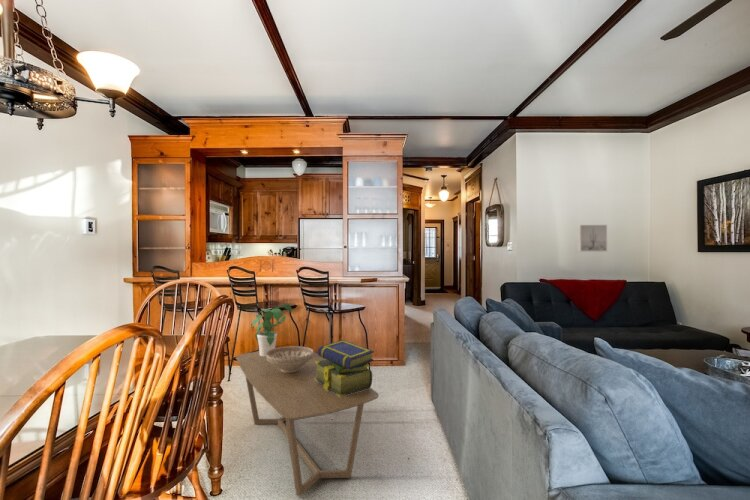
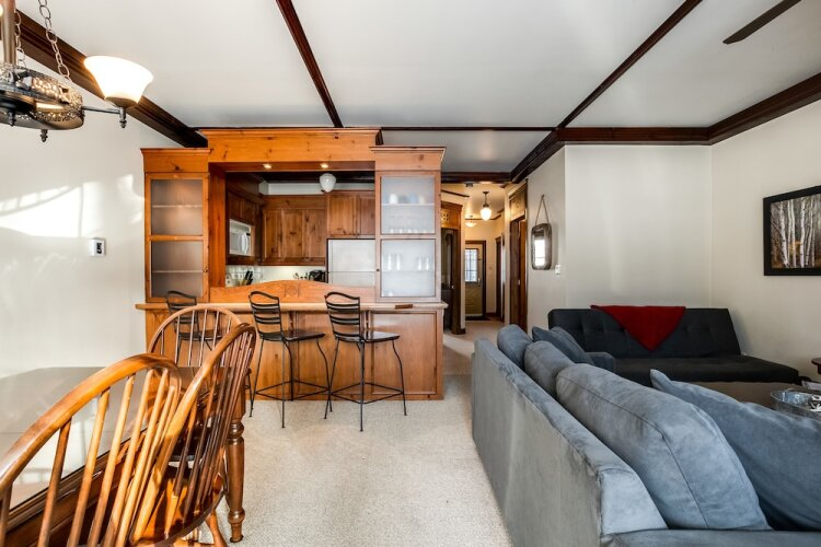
- decorative bowl [266,345,314,373]
- wall art [577,224,608,253]
- stack of books [315,339,375,397]
- potted plant [251,303,293,357]
- coffee table [235,350,380,497]
